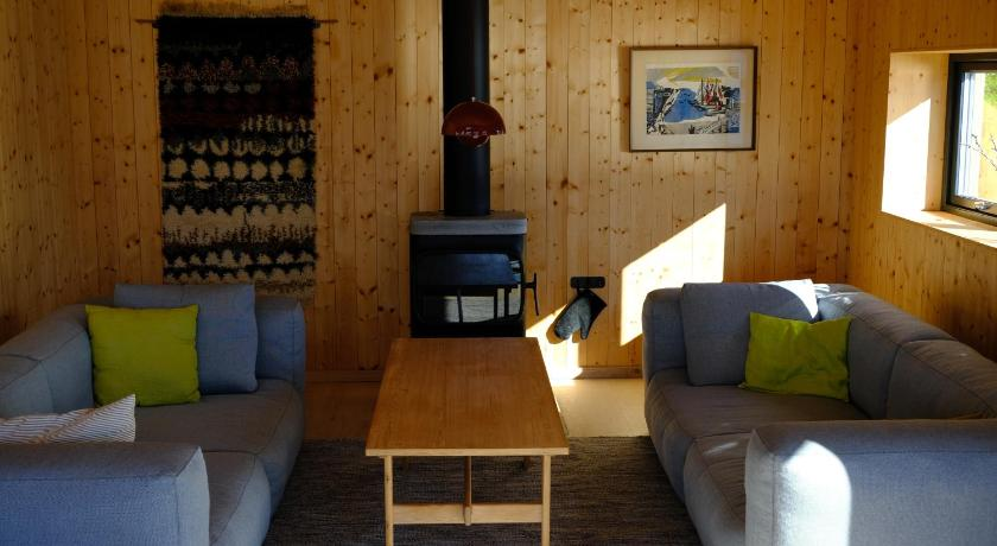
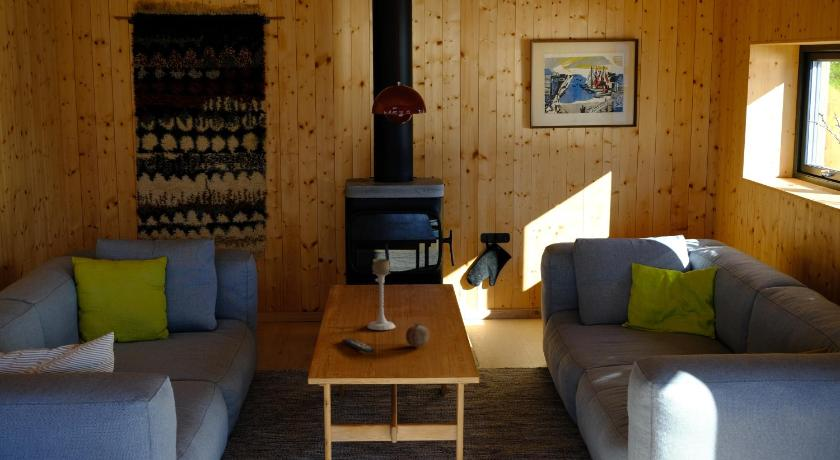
+ fruit [405,321,430,348]
+ remote control [341,337,377,355]
+ candle holder [367,258,396,331]
